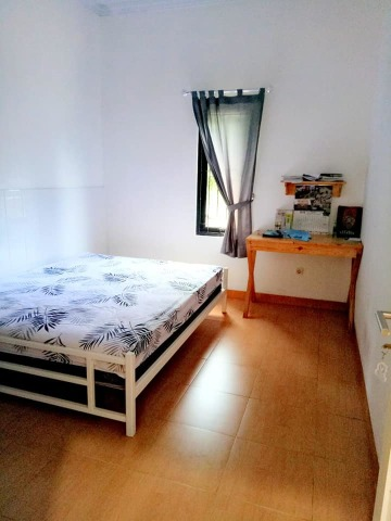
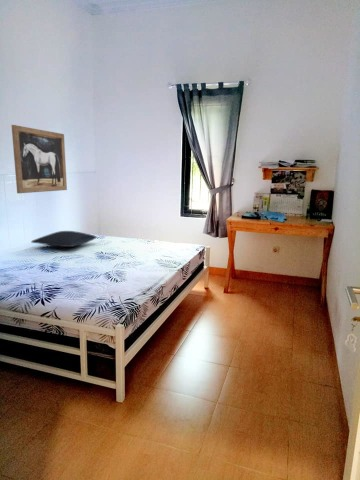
+ pillow [30,230,97,248]
+ wall art [10,124,68,194]
